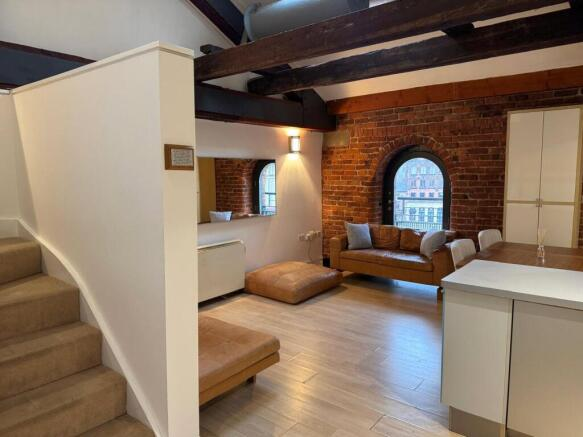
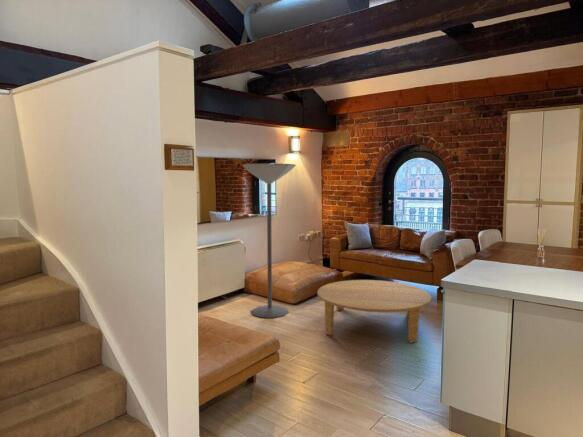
+ coffee table [317,279,432,344]
+ floor lamp [242,163,297,319]
